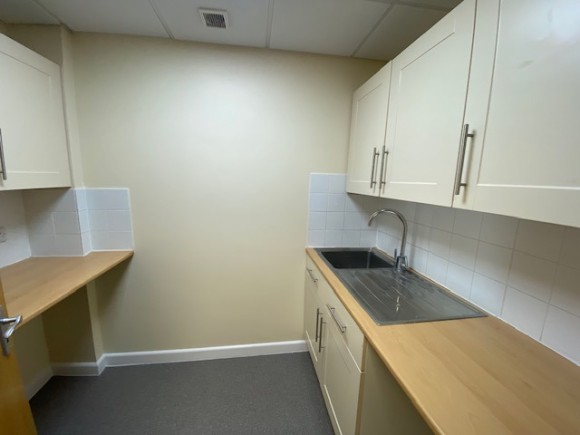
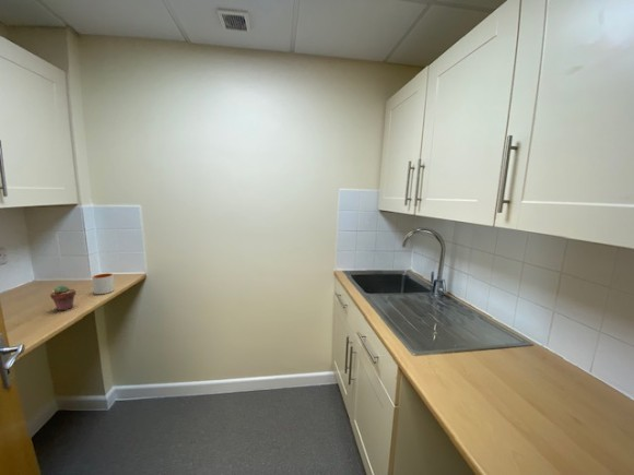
+ potted succulent [49,284,77,311]
+ mug [91,272,116,295]
